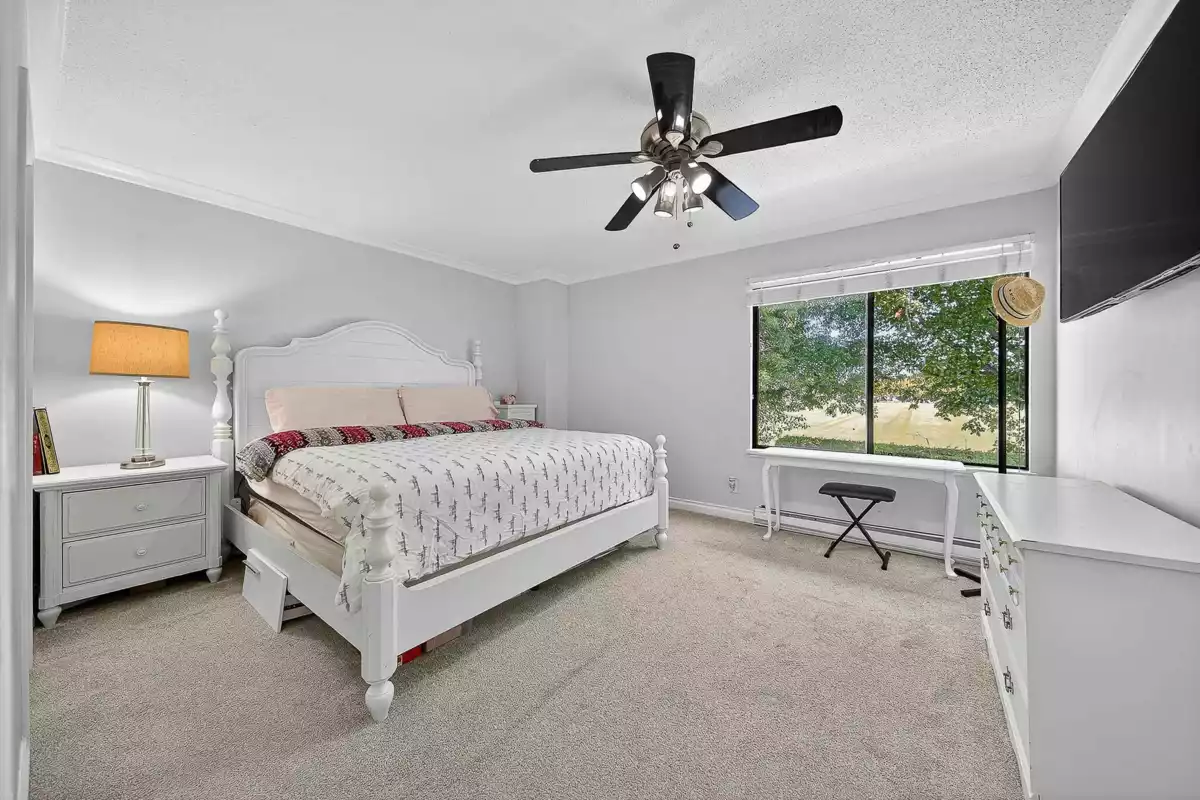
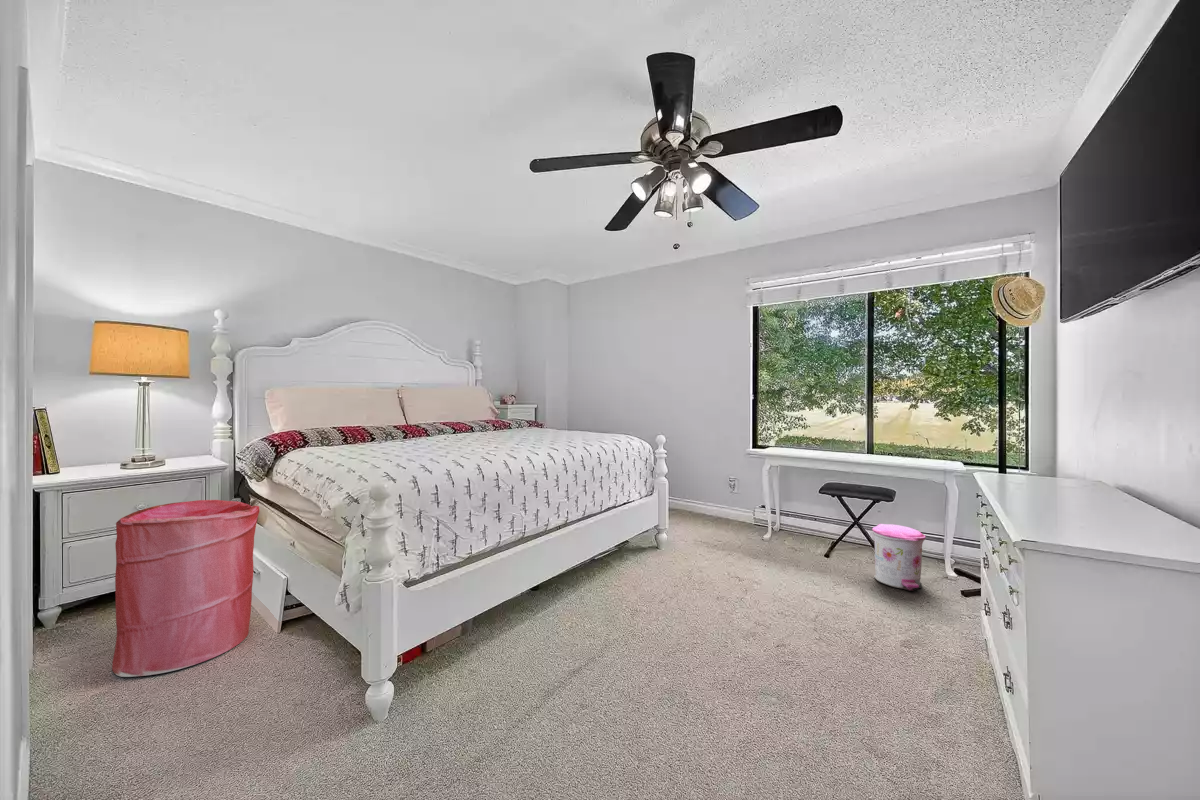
+ trash can [871,523,927,592]
+ laundry hamper [111,499,260,678]
